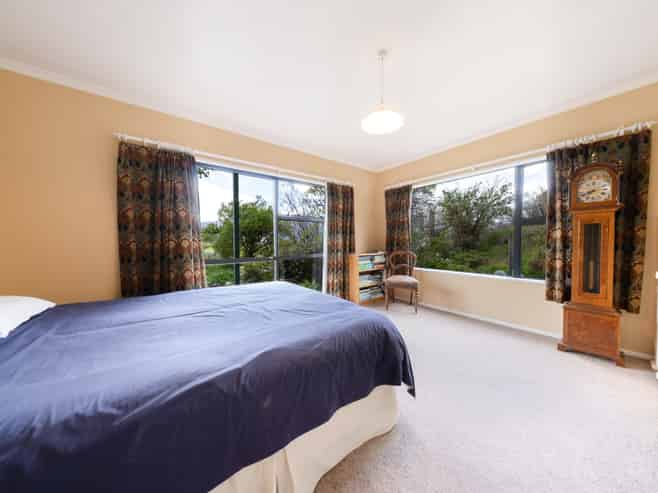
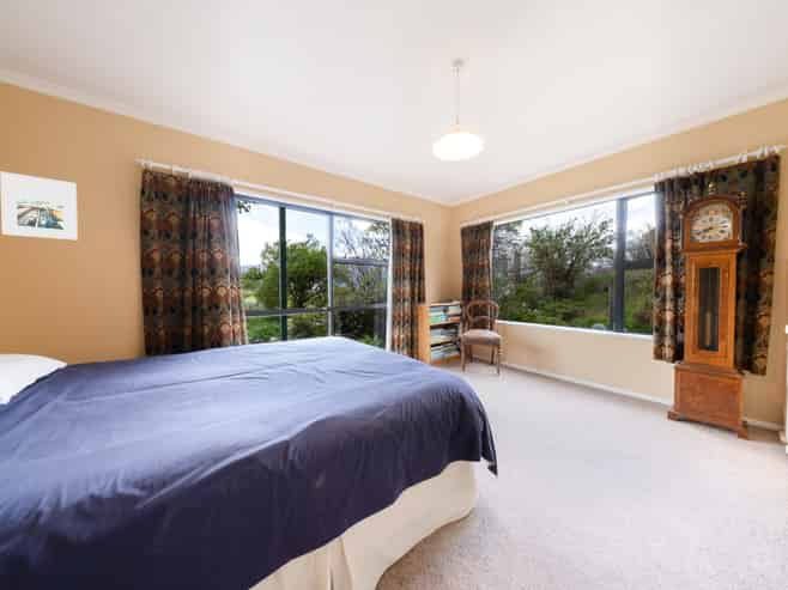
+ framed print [0,170,79,241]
